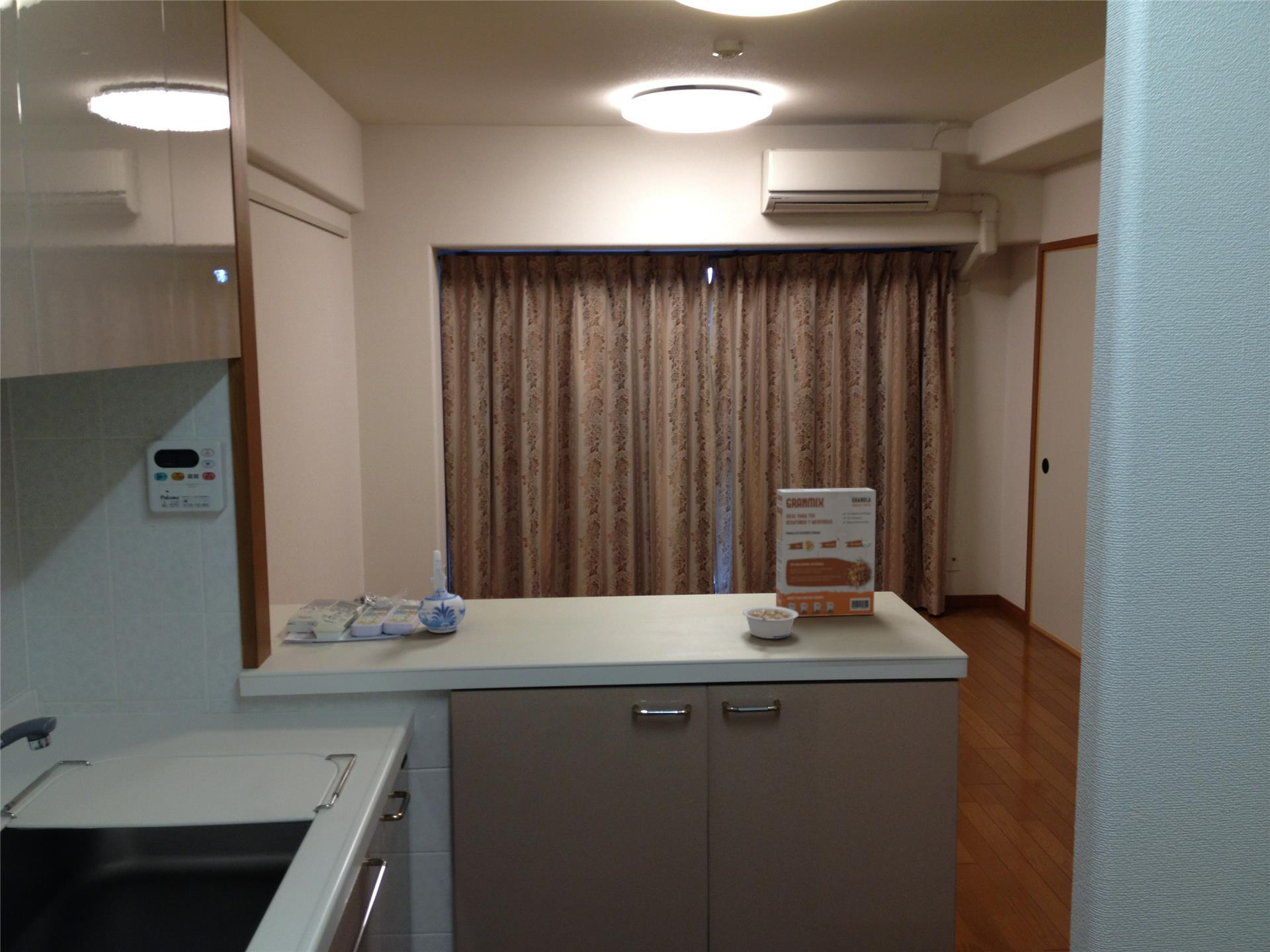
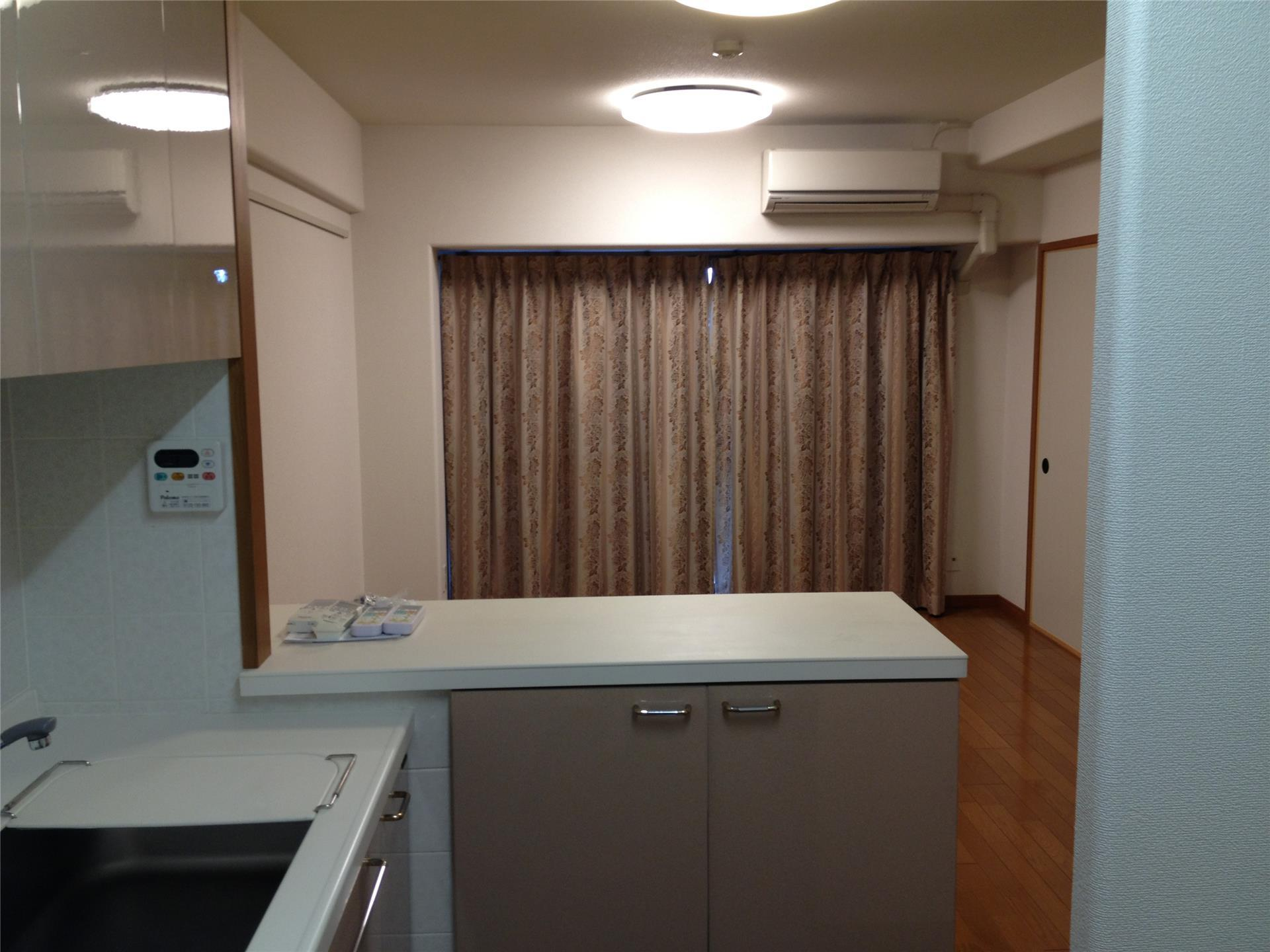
- ceramic pitcher [417,549,466,633]
- cereal box [775,487,876,617]
- legume [741,606,798,639]
